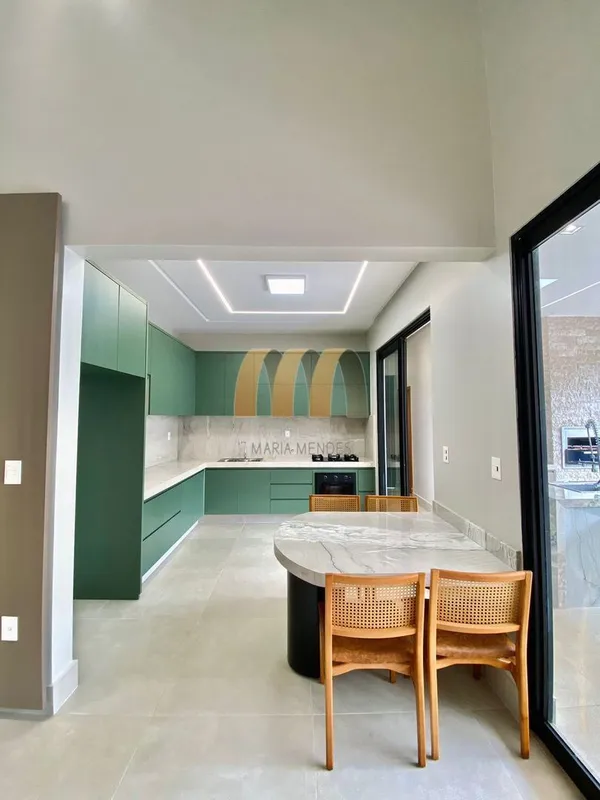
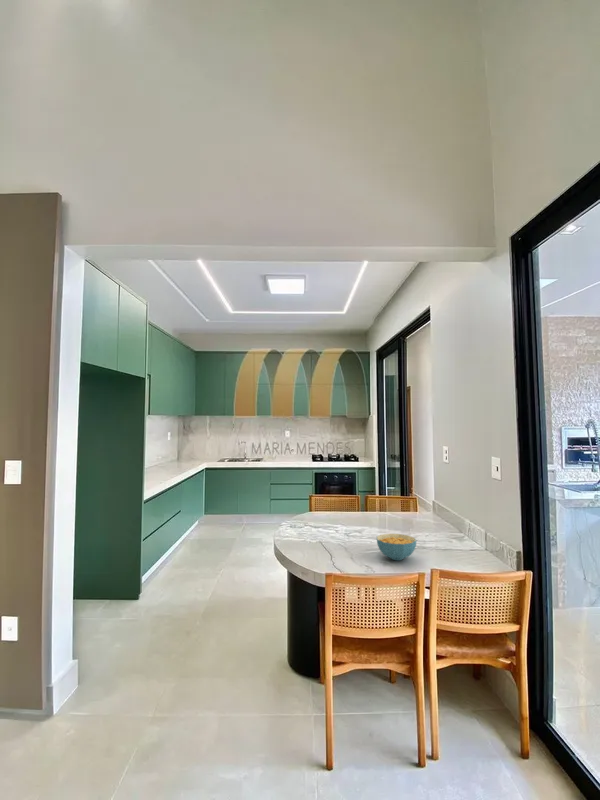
+ cereal bowl [375,533,417,561]
